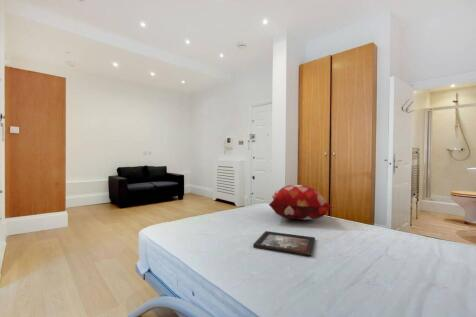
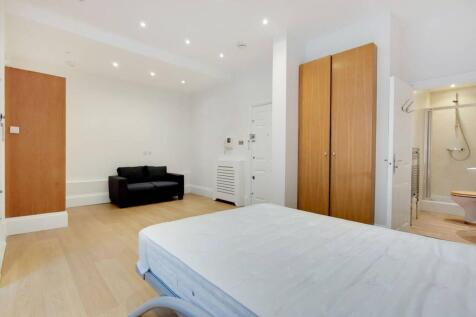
- decorative tray [252,230,316,257]
- decorative pillow [268,184,334,221]
